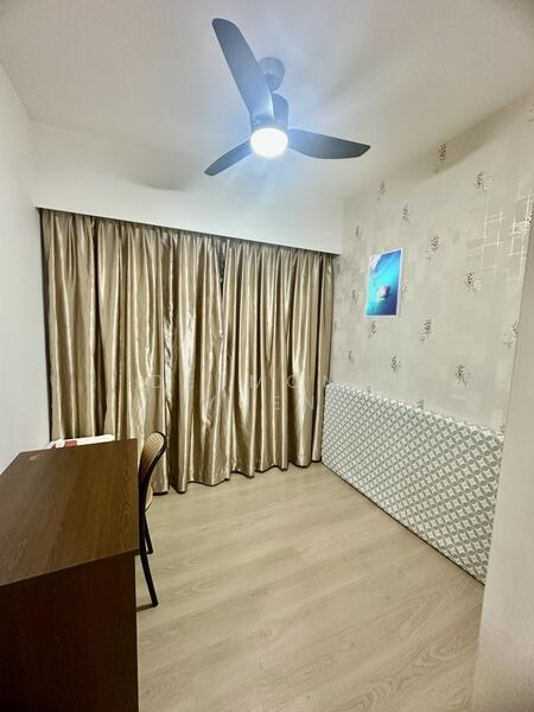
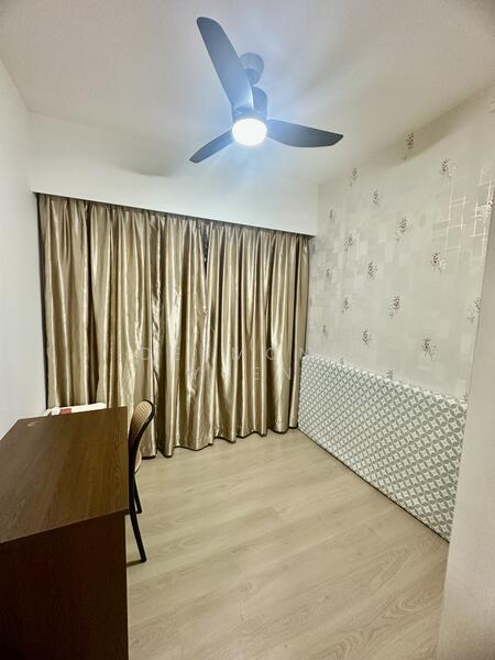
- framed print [364,247,406,318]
